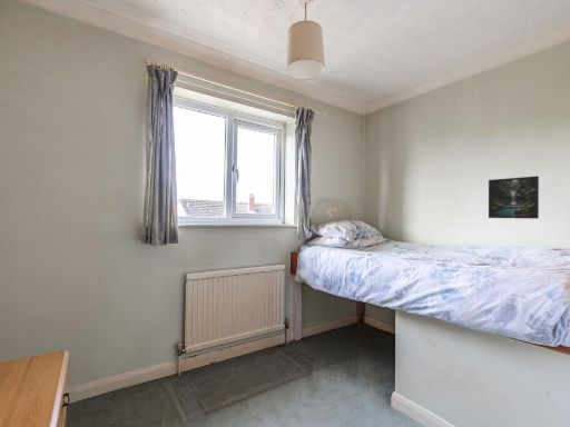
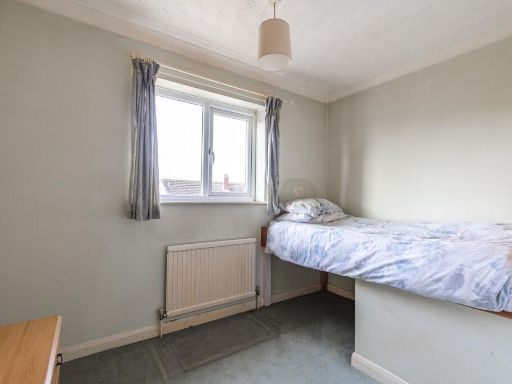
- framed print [488,175,540,220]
